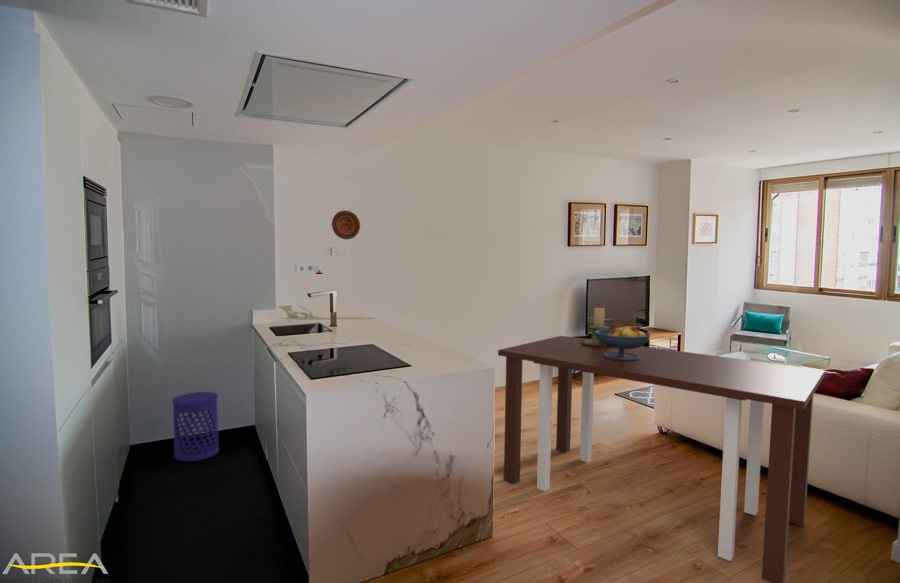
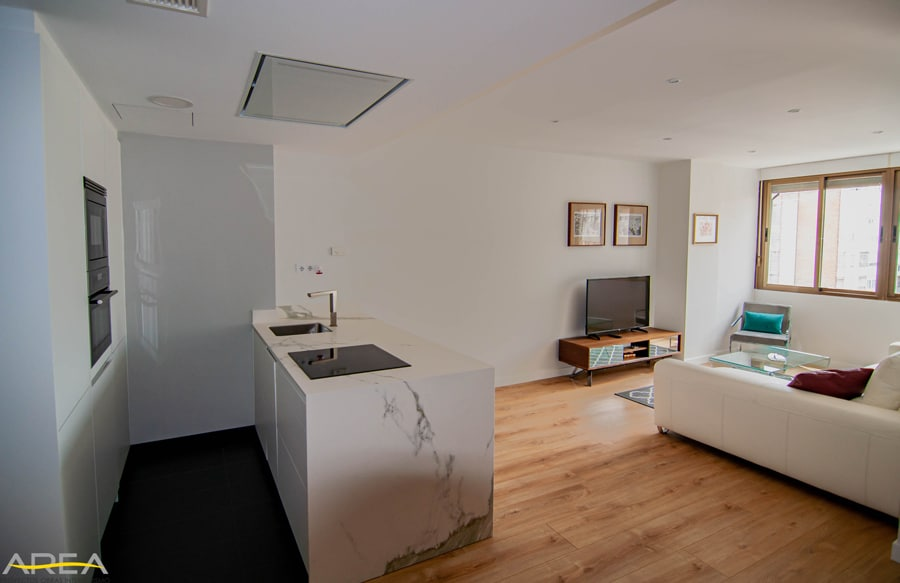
- waste bin [171,391,220,462]
- candle holder [581,307,610,347]
- decorative plate [331,210,361,240]
- dining table [497,335,826,583]
- fruit bowl [594,324,652,360]
